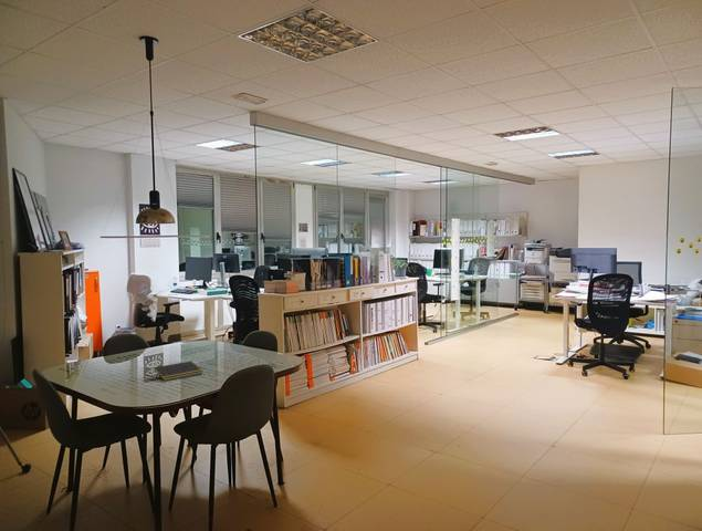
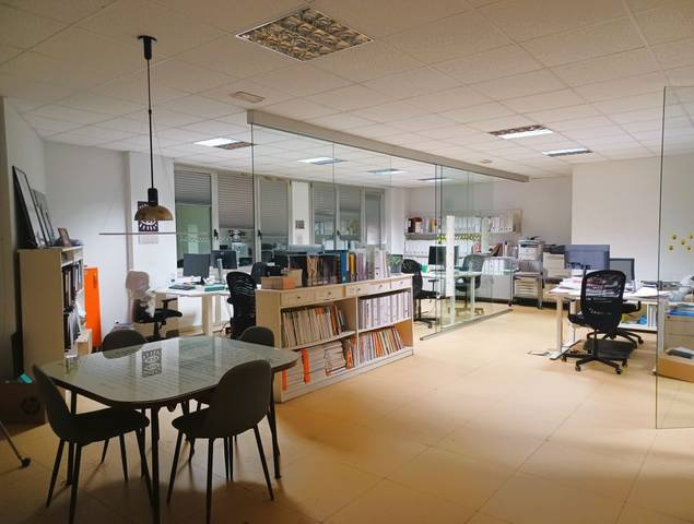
- notepad [153,360,203,382]
